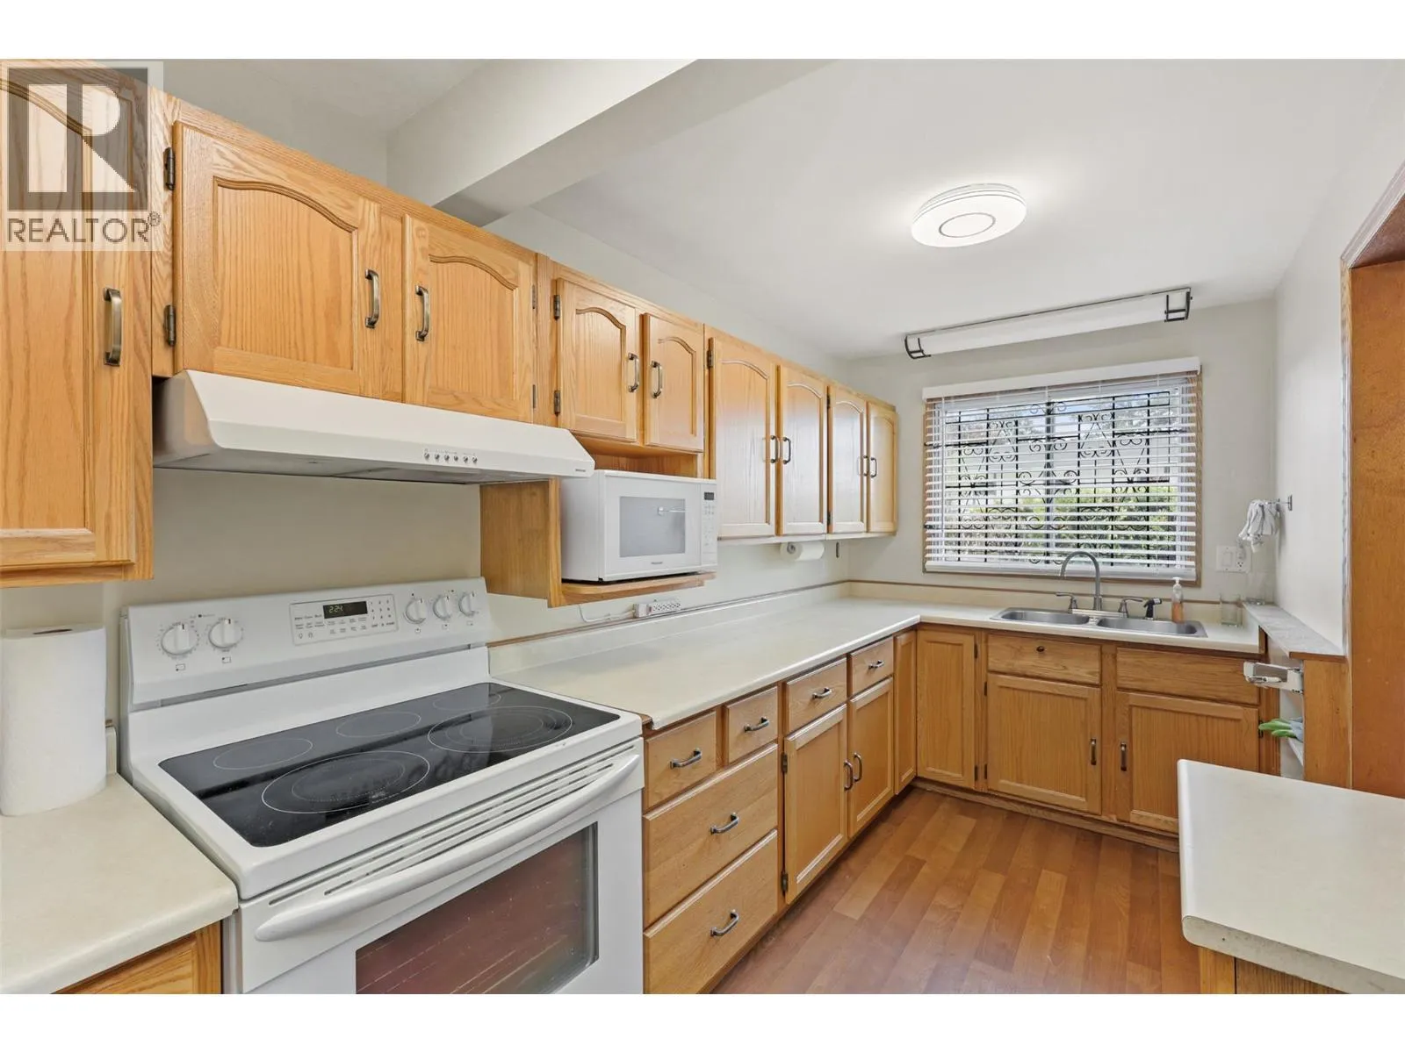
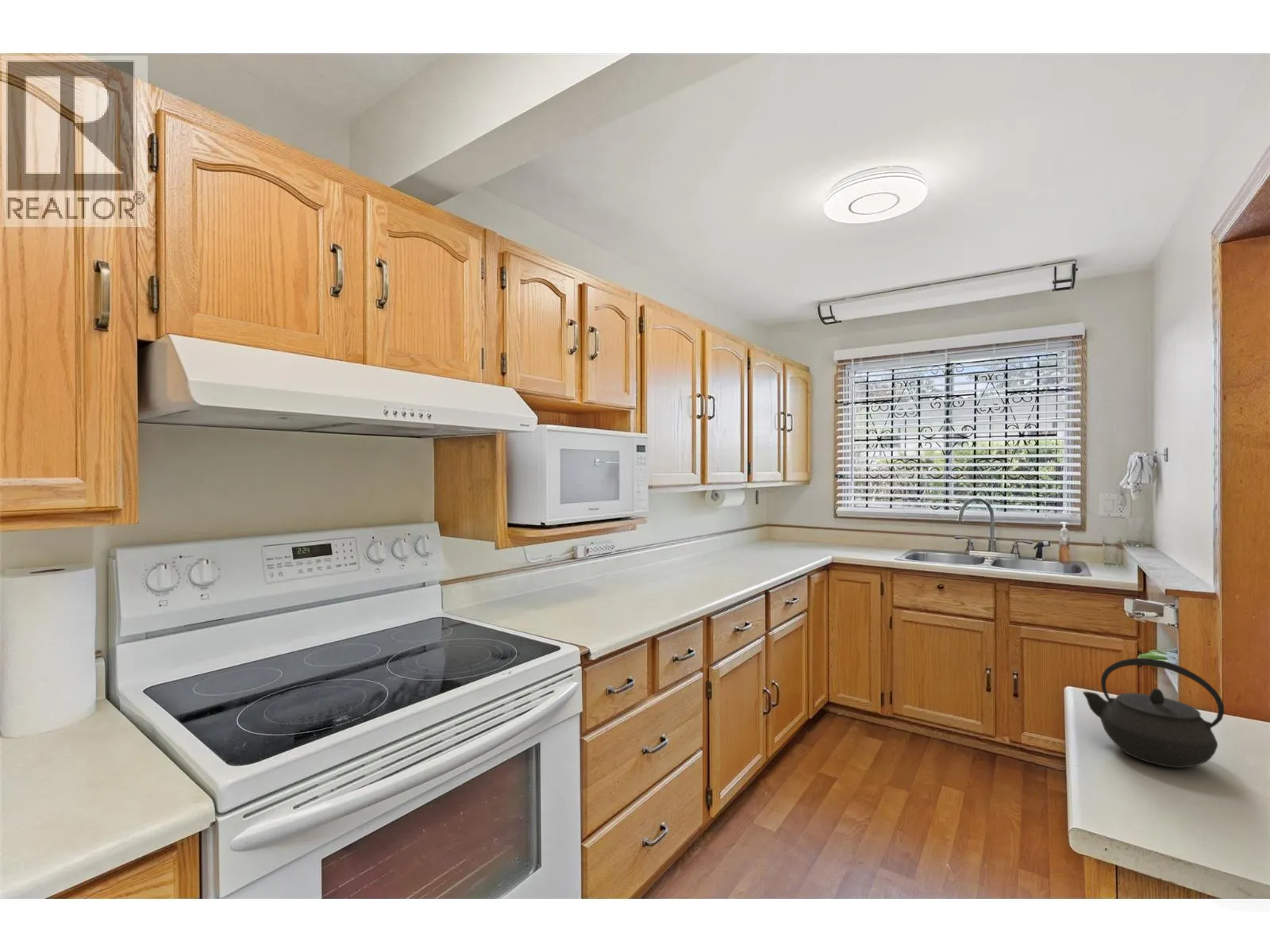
+ kettle [1082,657,1225,769]
